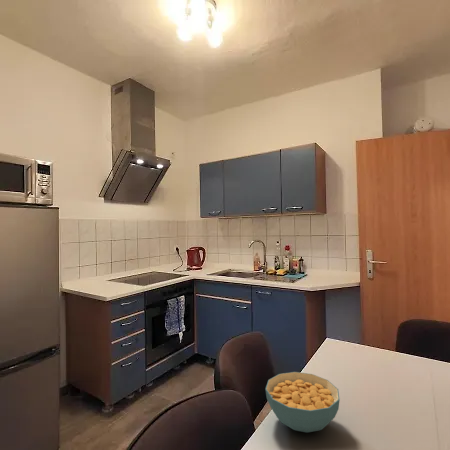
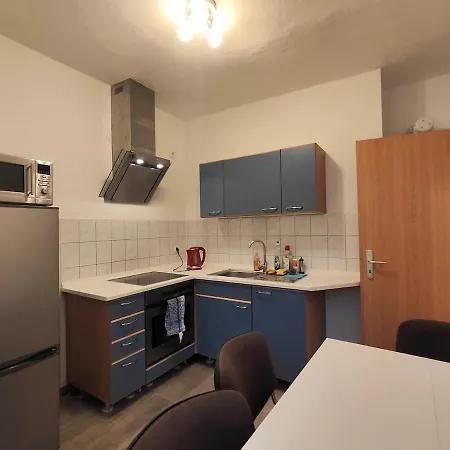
- cereal bowl [264,371,341,433]
